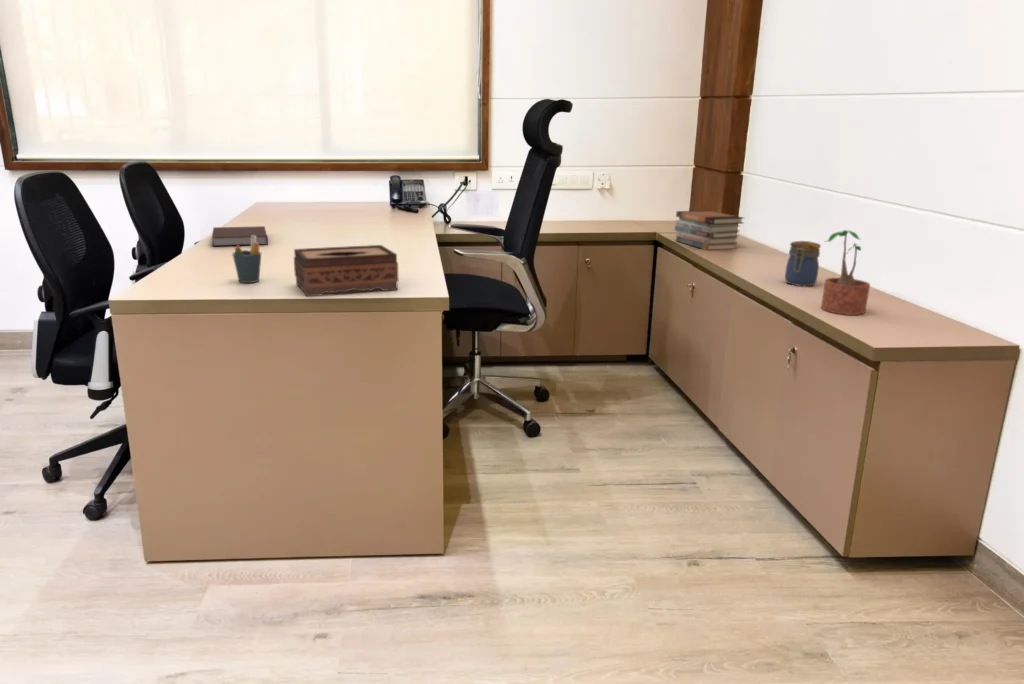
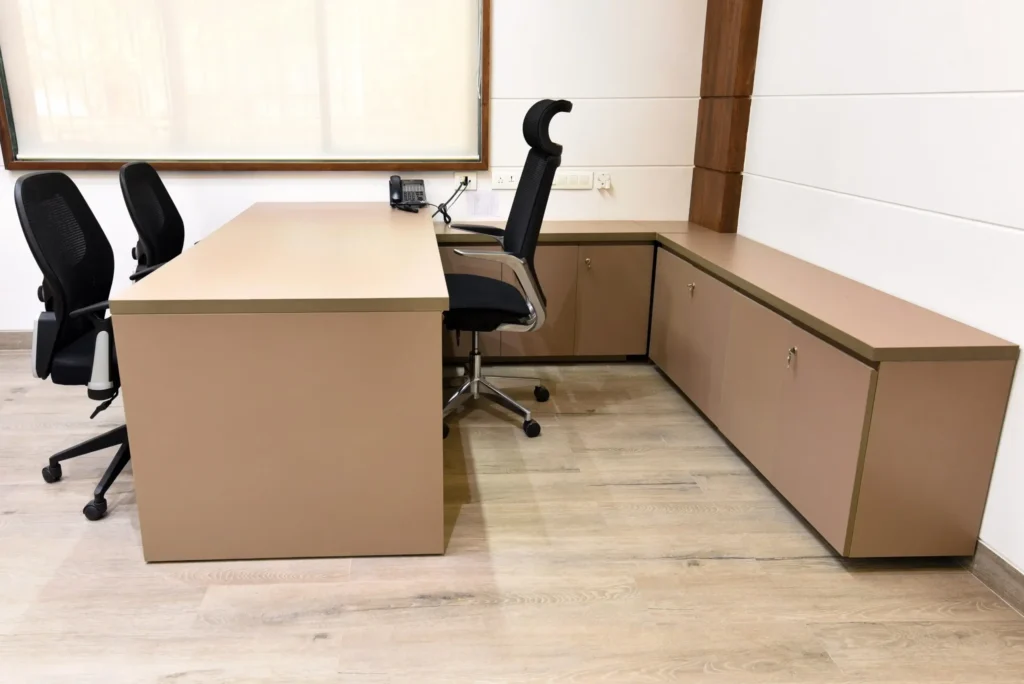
- notebook [211,225,269,247]
- pen holder [231,235,262,284]
- tissue box [293,244,399,297]
- potted plant [820,229,871,316]
- jar [784,240,822,287]
- book stack [673,209,745,251]
